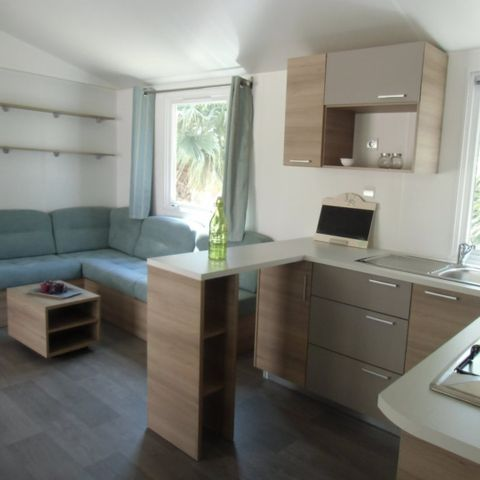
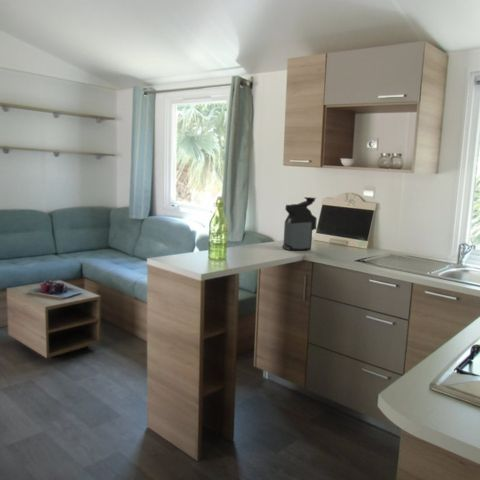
+ coffee maker [282,196,318,251]
